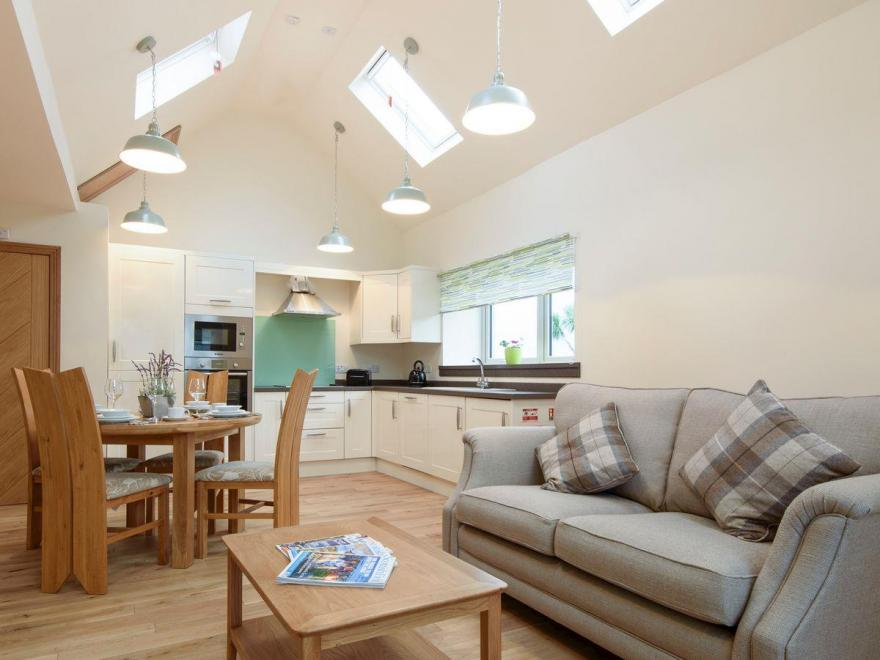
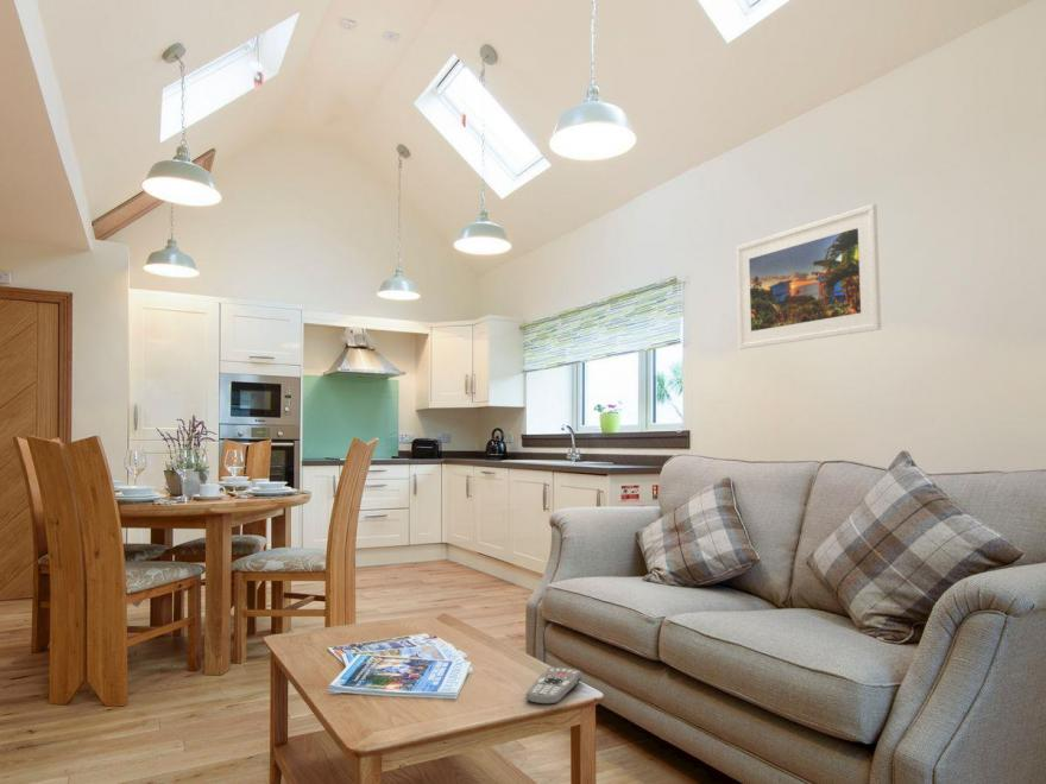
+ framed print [735,203,882,350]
+ remote control [525,666,582,707]
